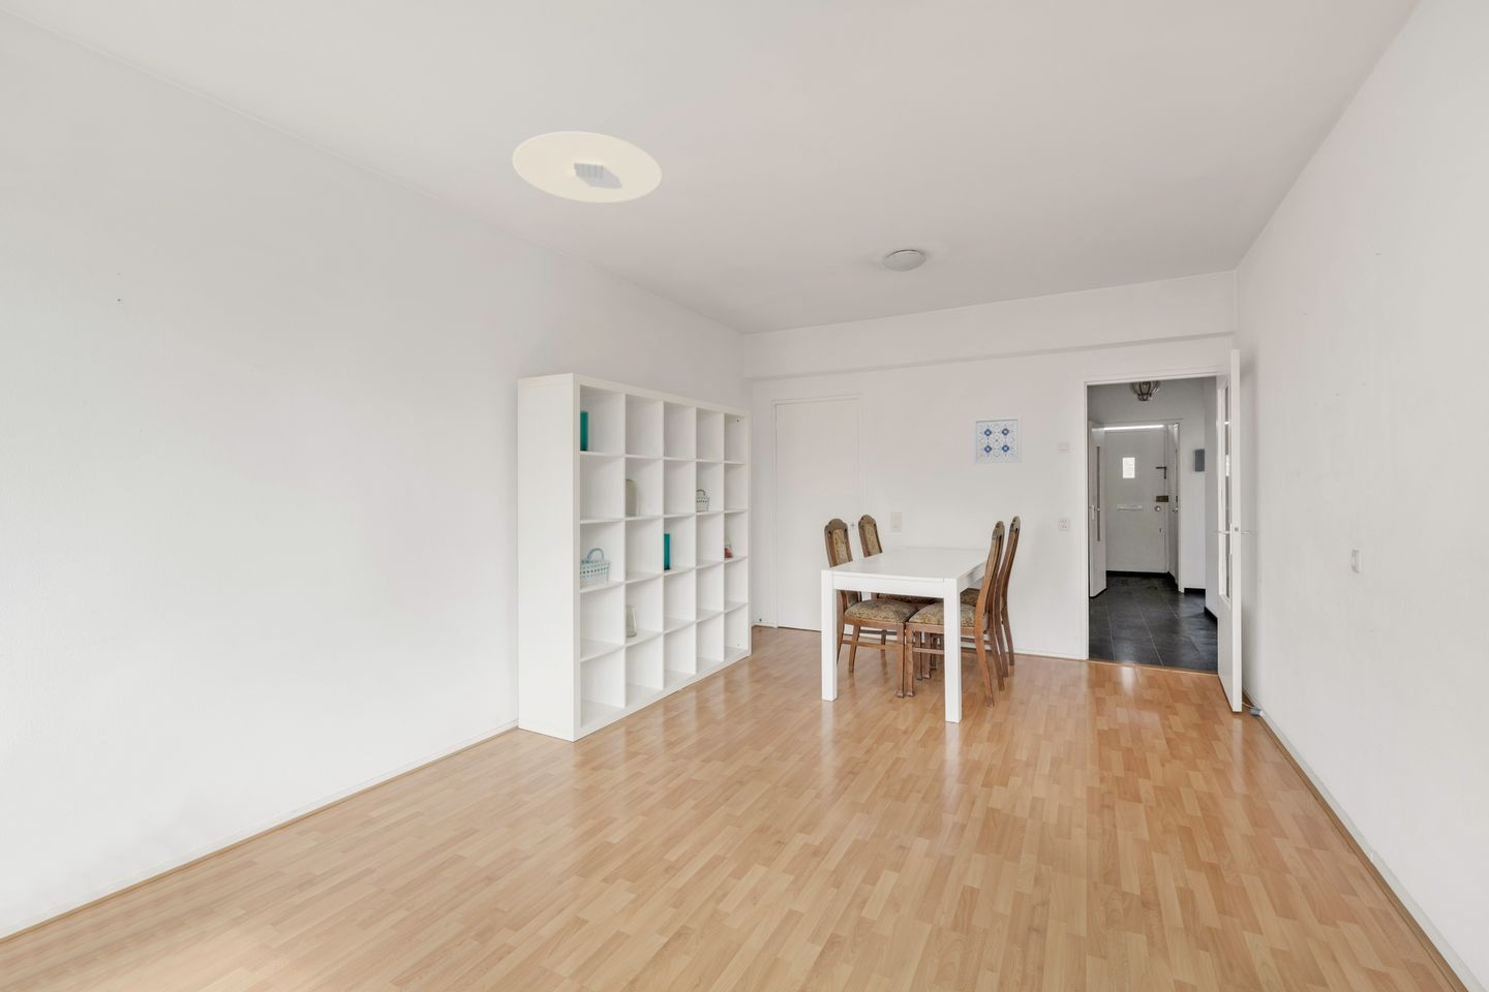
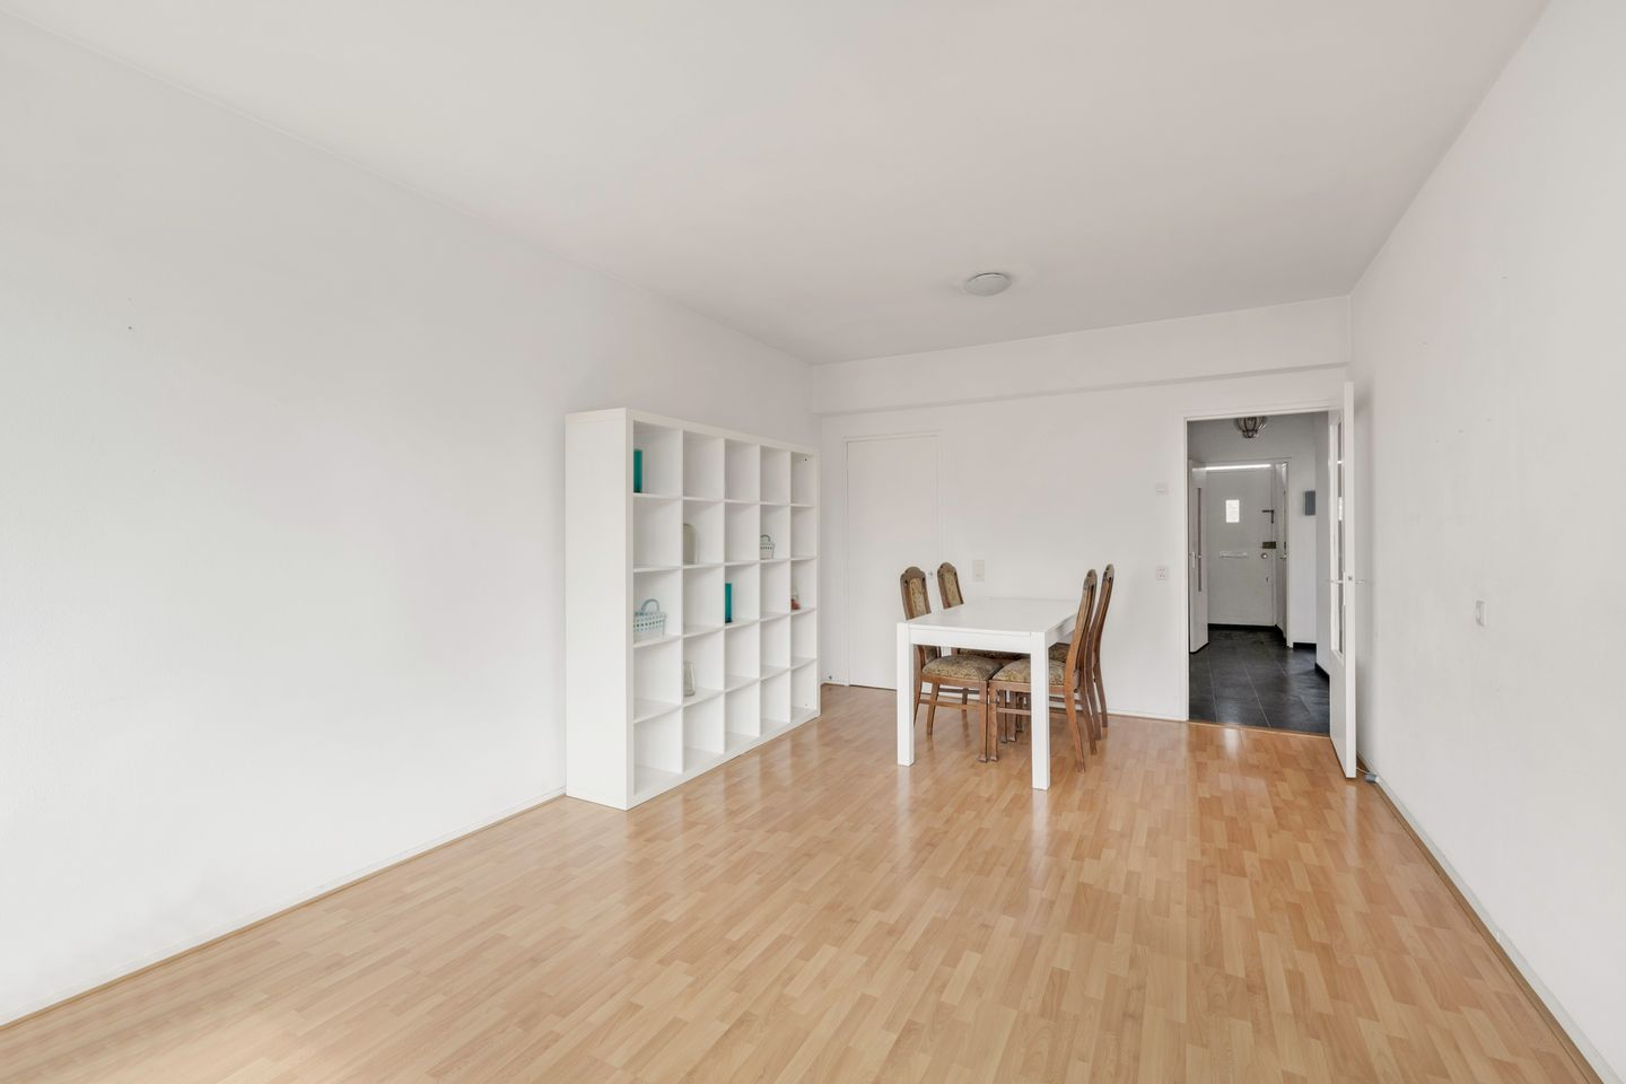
- ceiling light [512,131,663,204]
- wall art [972,415,1023,464]
